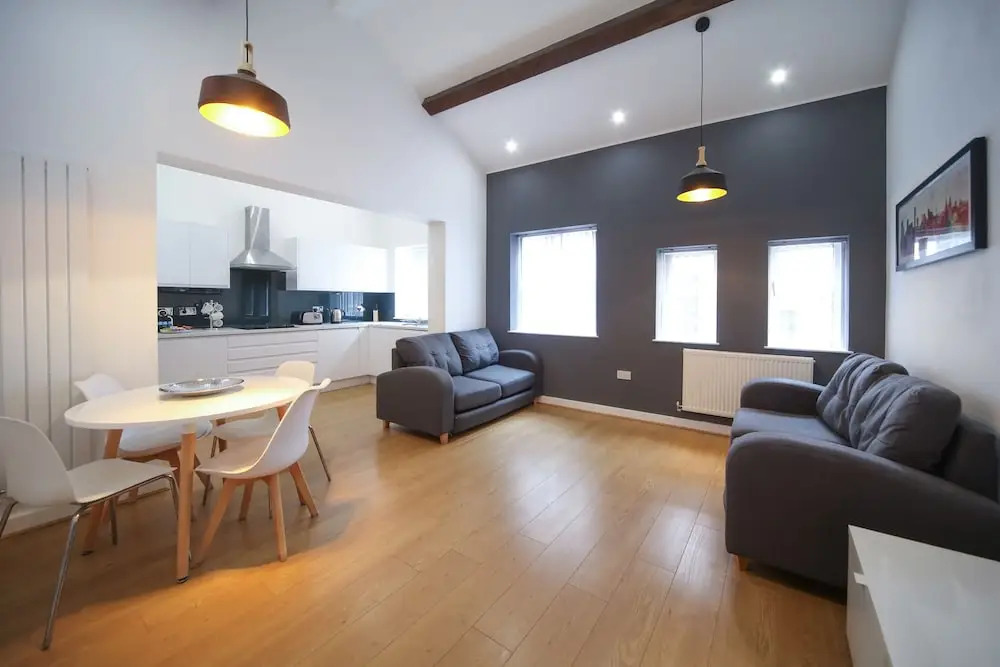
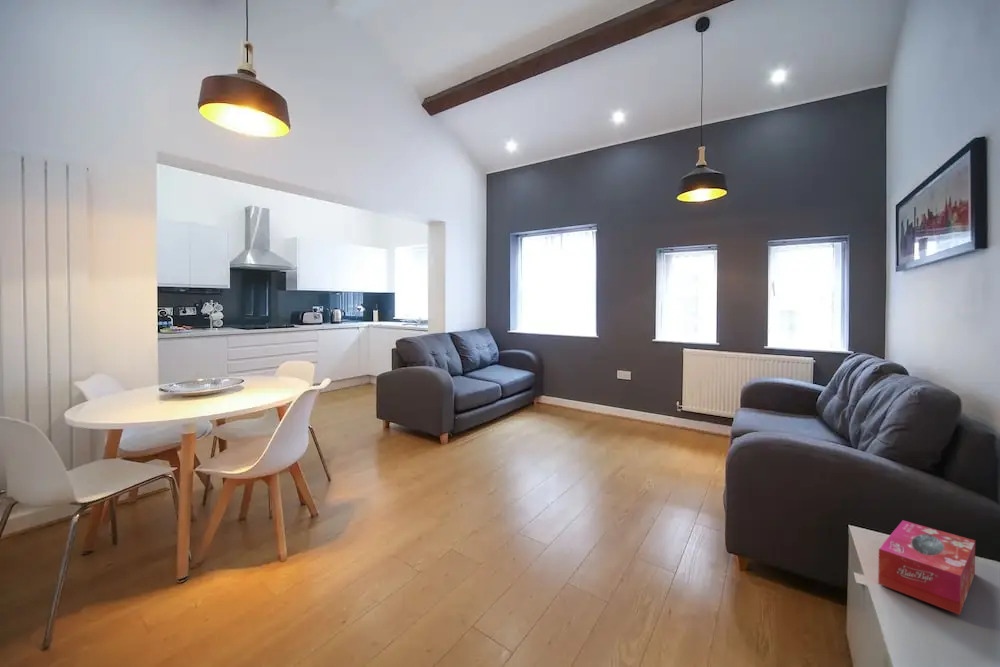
+ tissue box [877,519,976,616]
